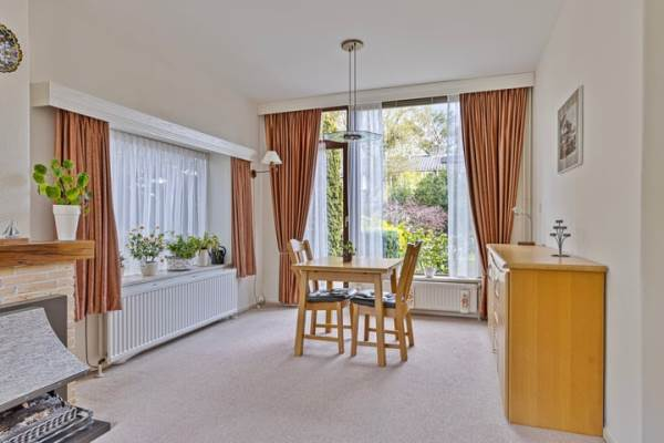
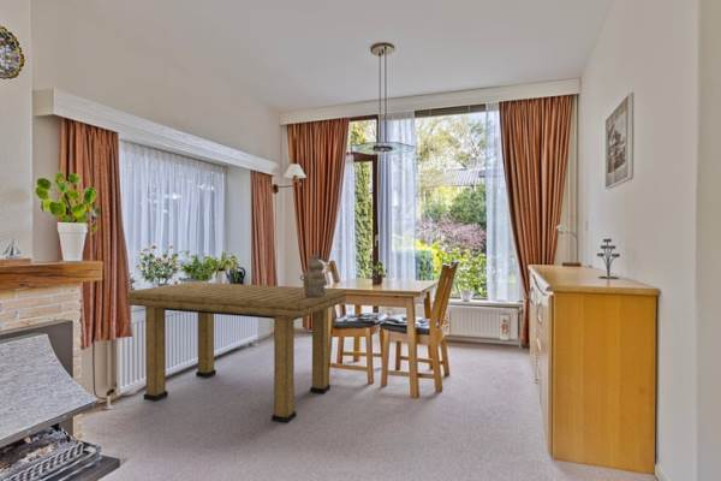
+ ceramic vessel [299,254,328,297]
+ dining table [129,281,347,424]
